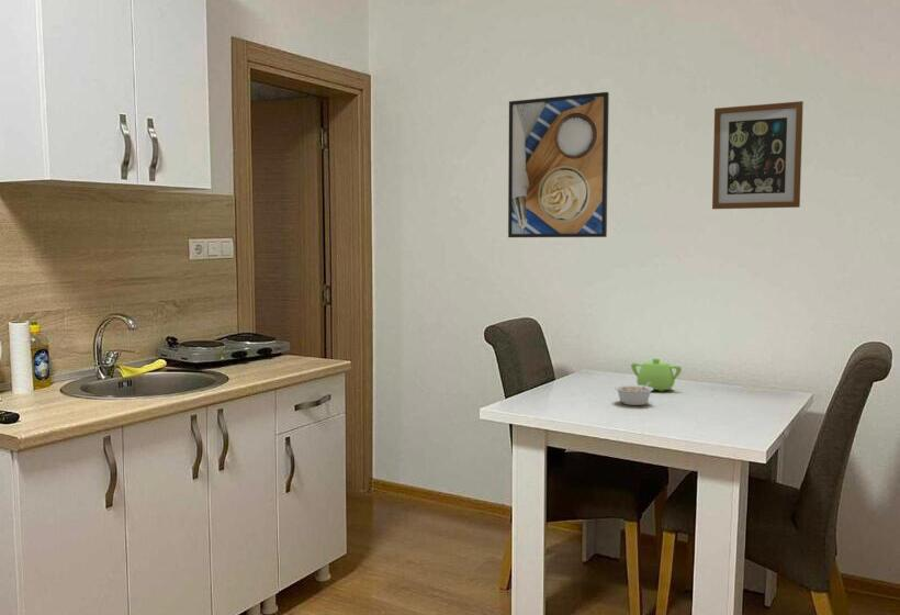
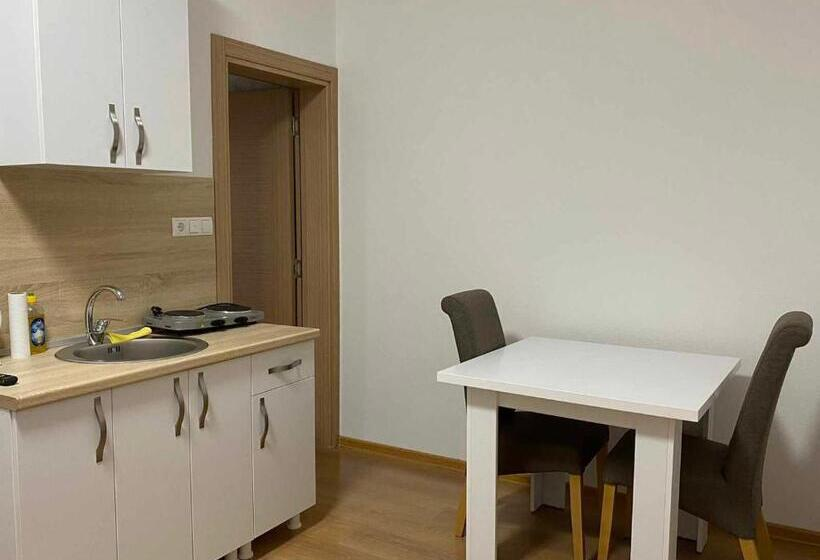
- wall art [711,100,805,210]
- teapot [630,357,683,392]
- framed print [507,91,610,238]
- legume [614,382,654,406]
